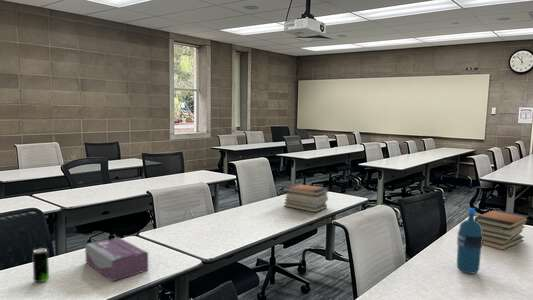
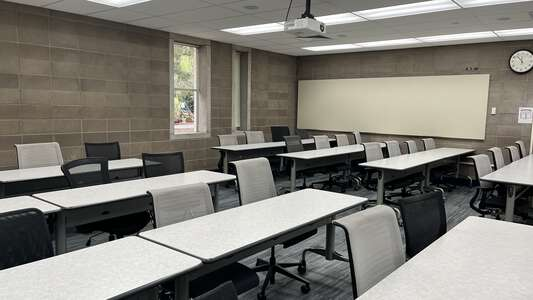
- beverage can [31,247,50,284]
- book stack [281,183,330,213]
- book stack [474,209,530,251]
- tissue box [84,236,149,283]
- water bottle [456,207,483,275]
